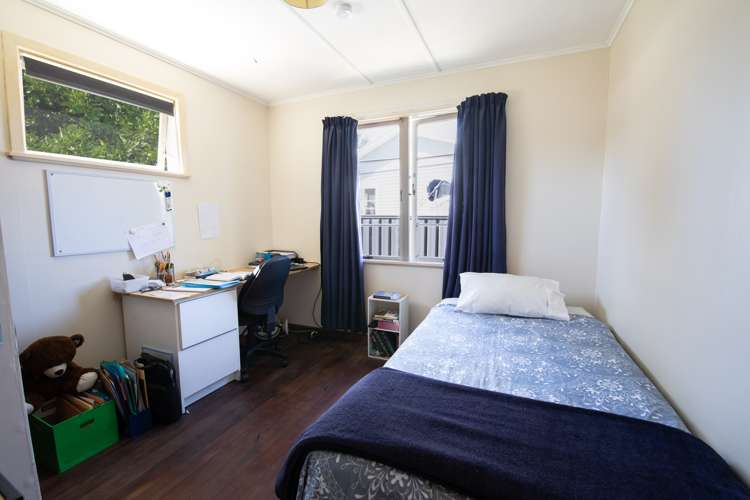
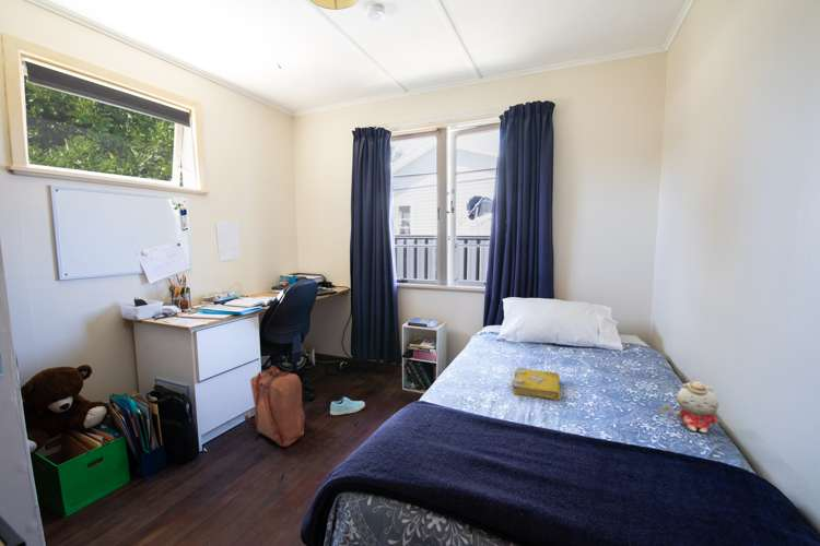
+ stuffed toy [657,380,719,435]
+ spell book [511,366,562,401]
+ backpack [243,365,306,448]
+ sneaker [329,396,366,416]
